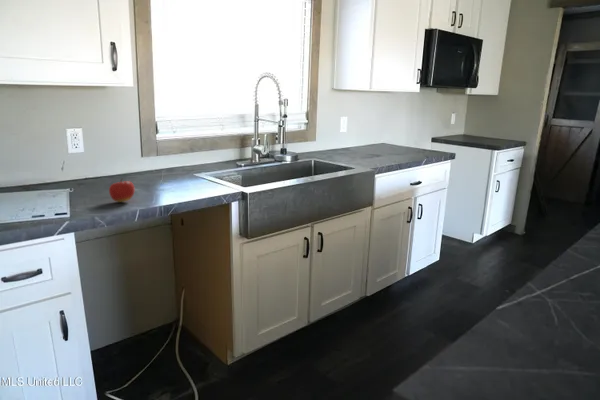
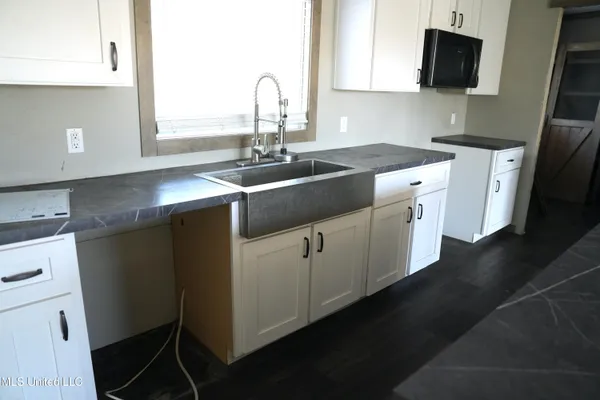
- fruit [108,178,136,203]
